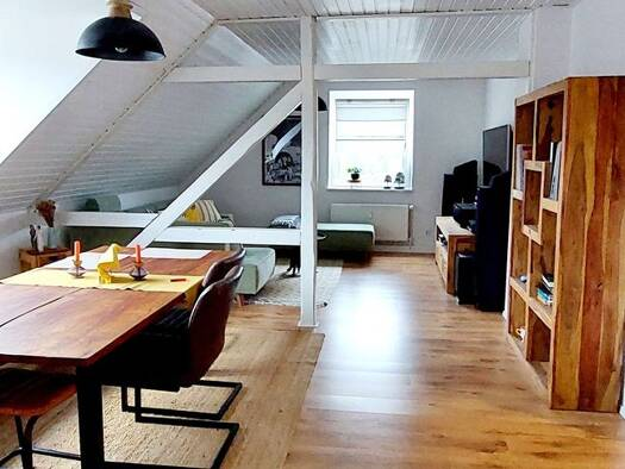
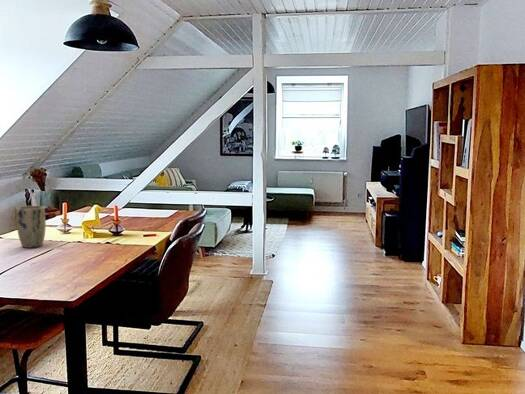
+ plant pot [15,205,47,249]
